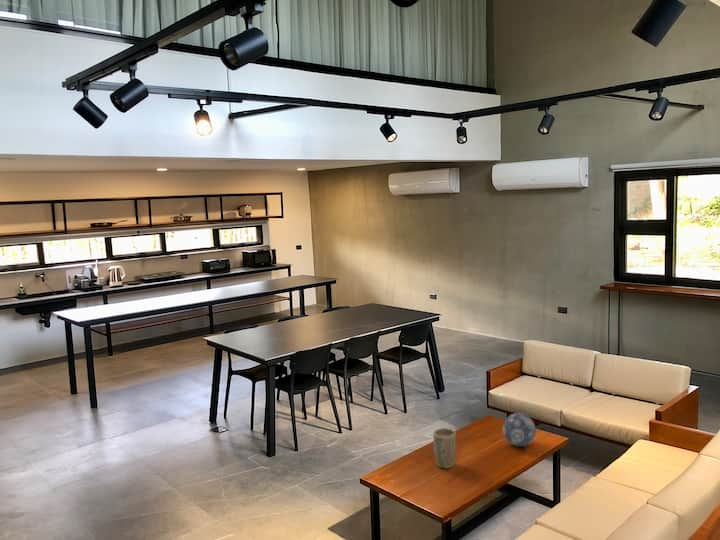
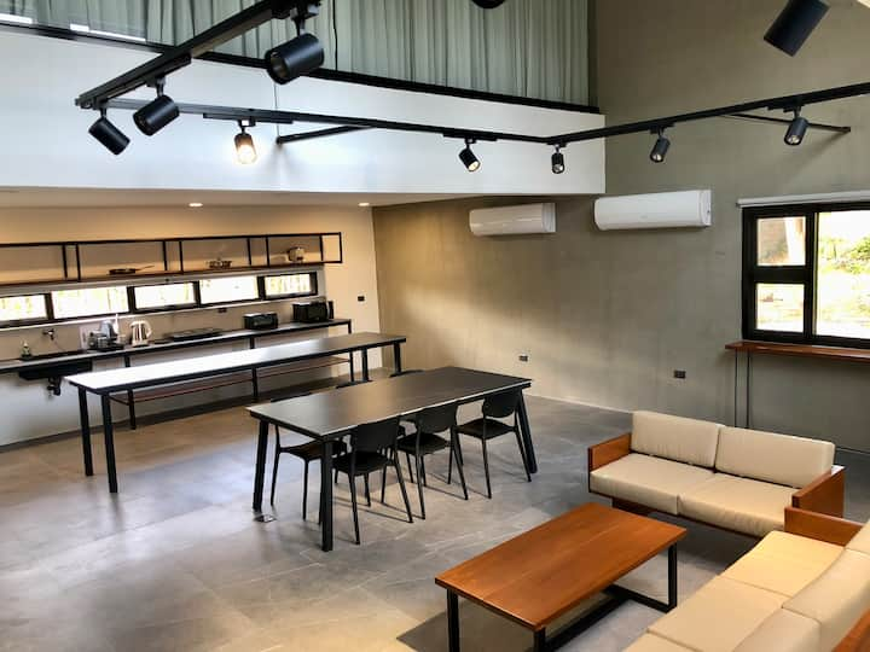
- plant pot [432,427,457,470]
- decorative ball [502,412,537,447]
